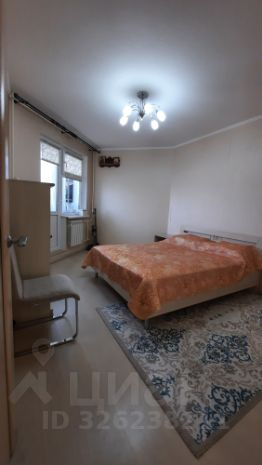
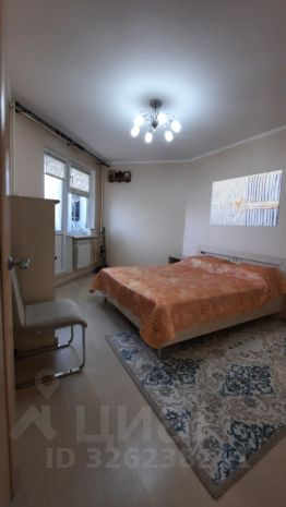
+ wall art [208,169,285,227]
